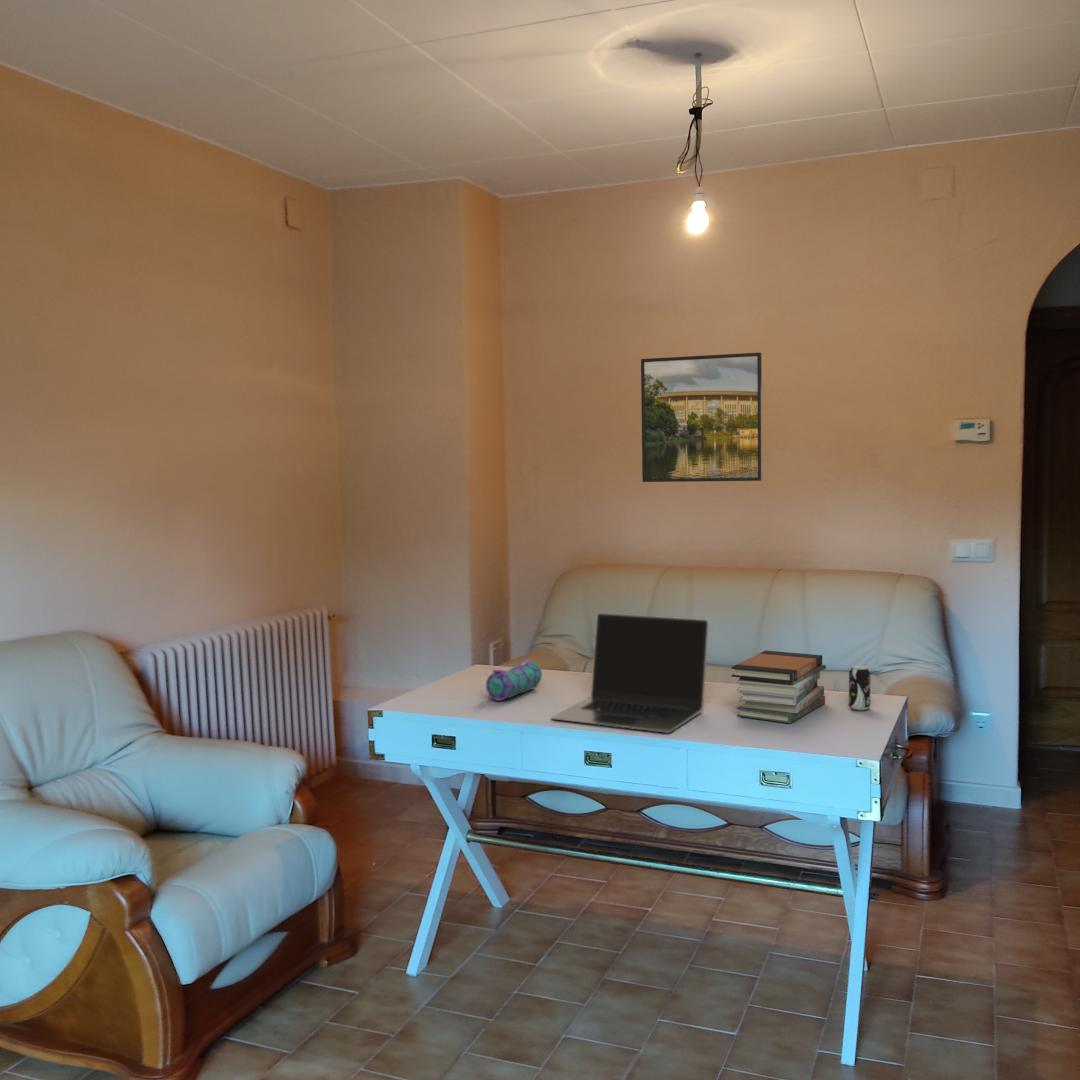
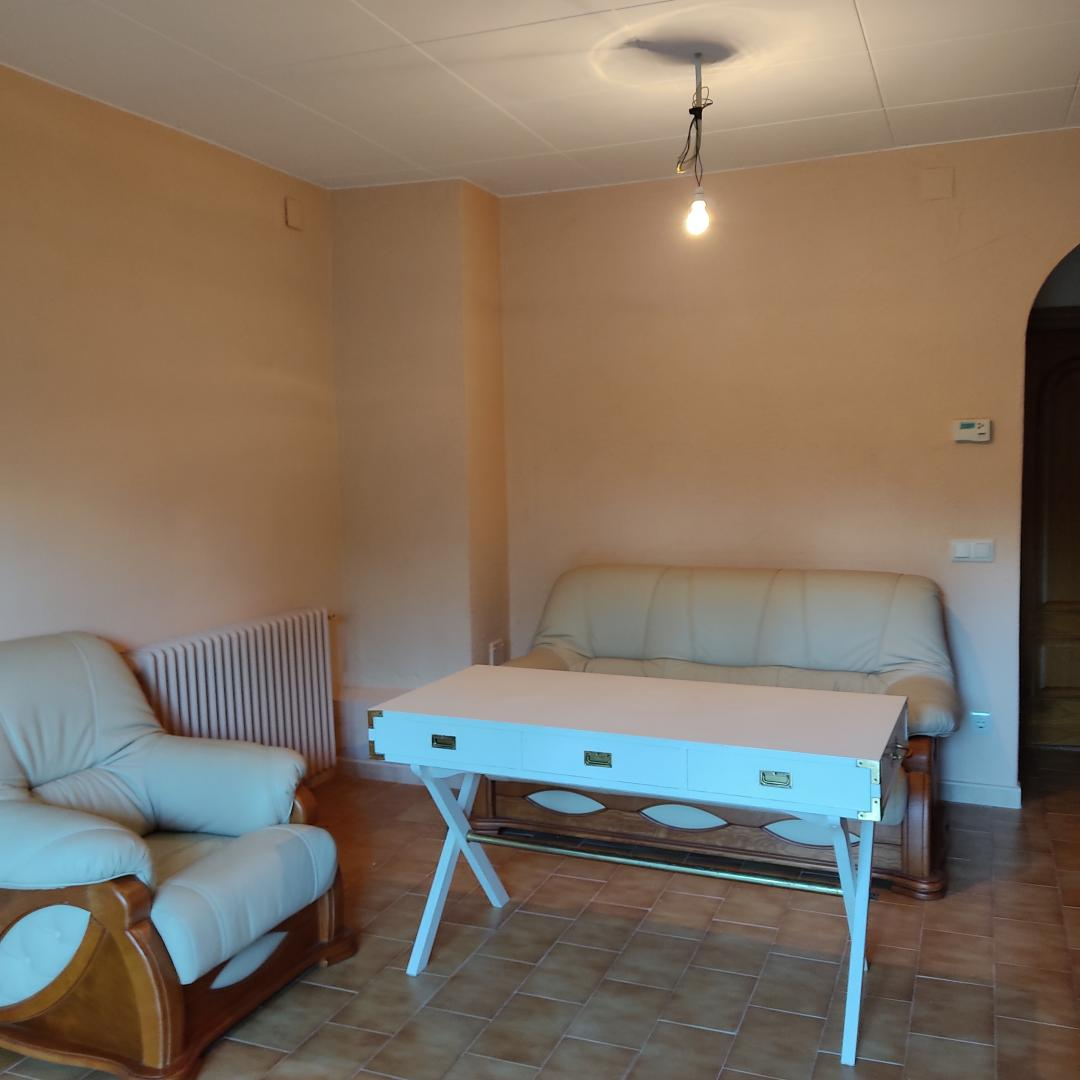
- beverage can [848,664,871,711]
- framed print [640,352,763,483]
- laptop [550,612,710,734]
- book stack [730,650,827,724]
- pencil case [485,658,543,702]
